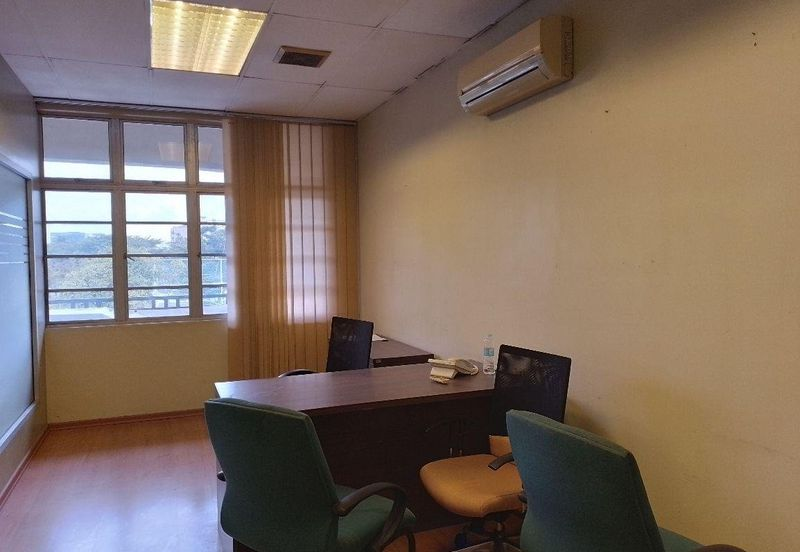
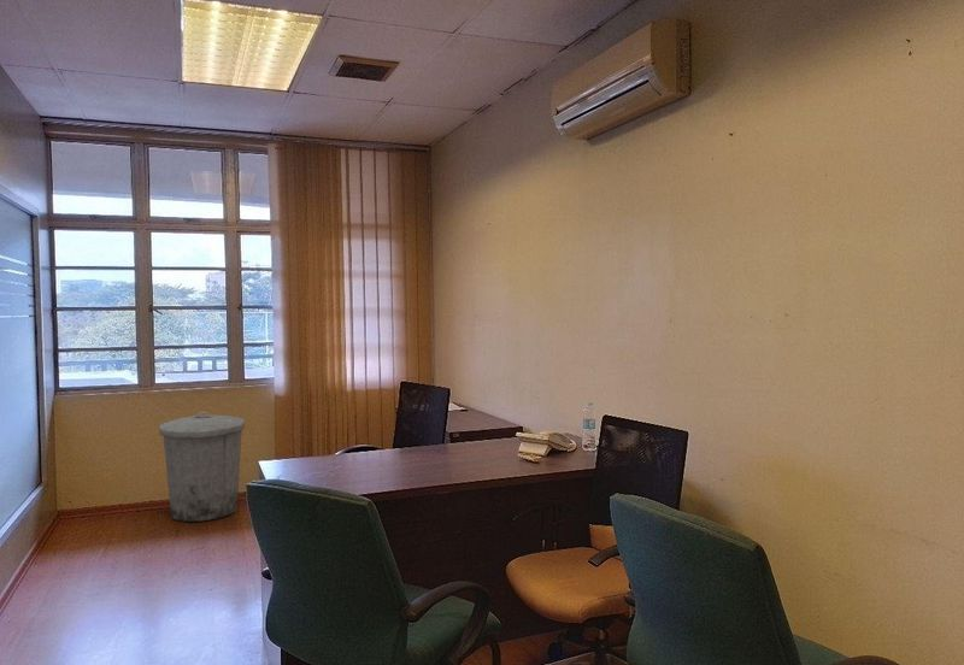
+ trash can [158,411,246,523]
